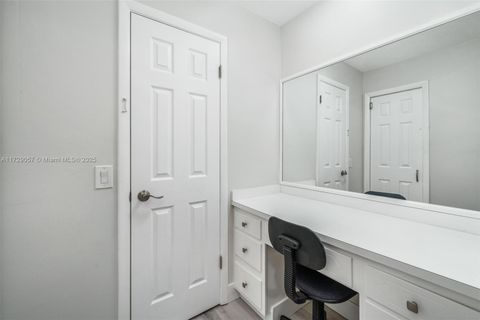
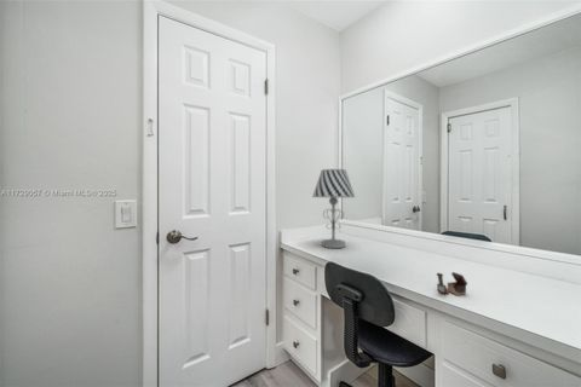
+ table lamp [311,168,356,249]
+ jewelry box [436,271,468,296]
